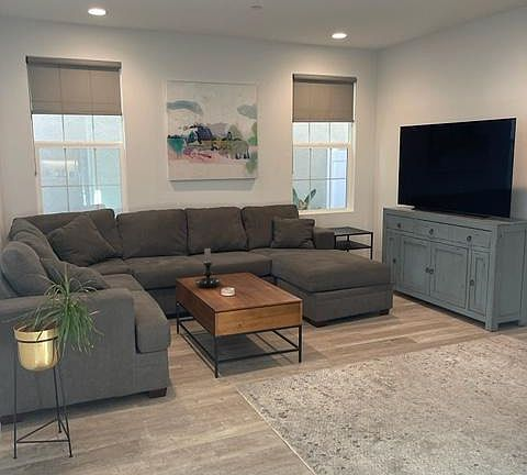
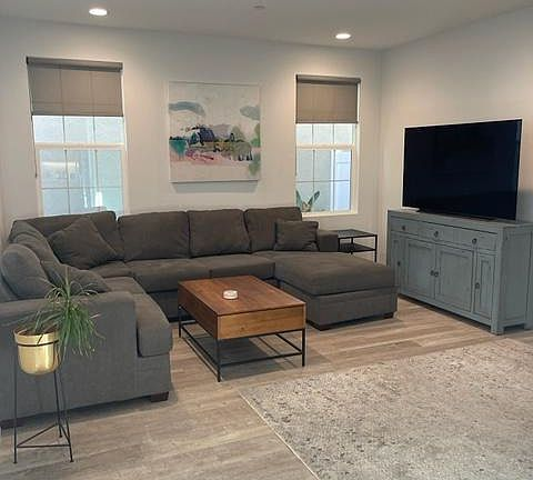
- candle holder [193,247,223,288]
